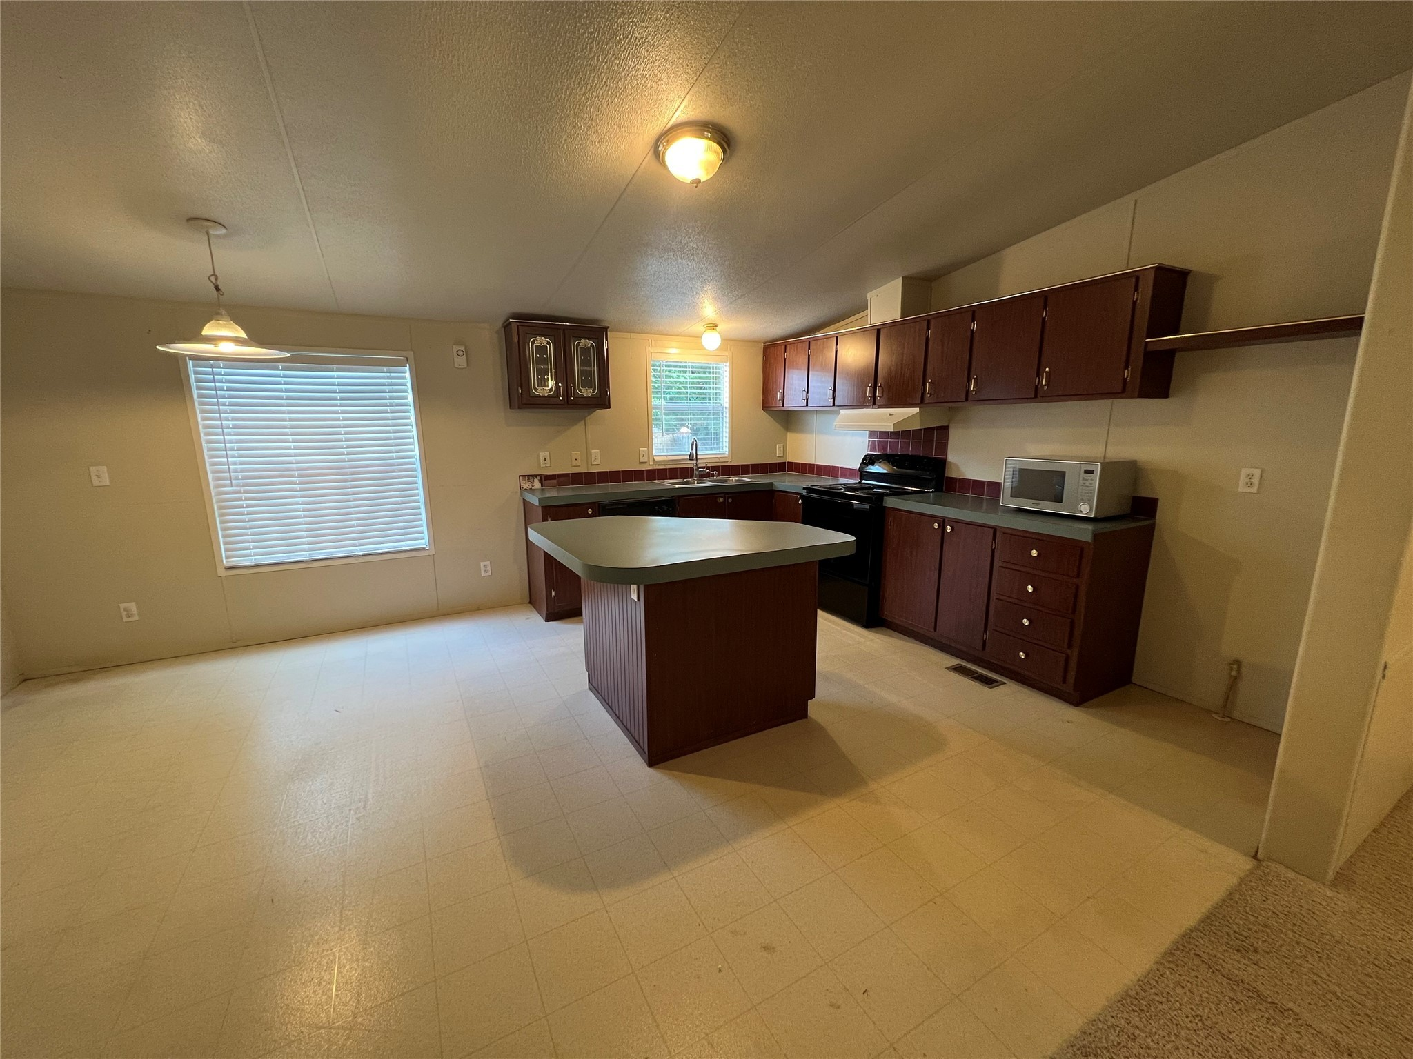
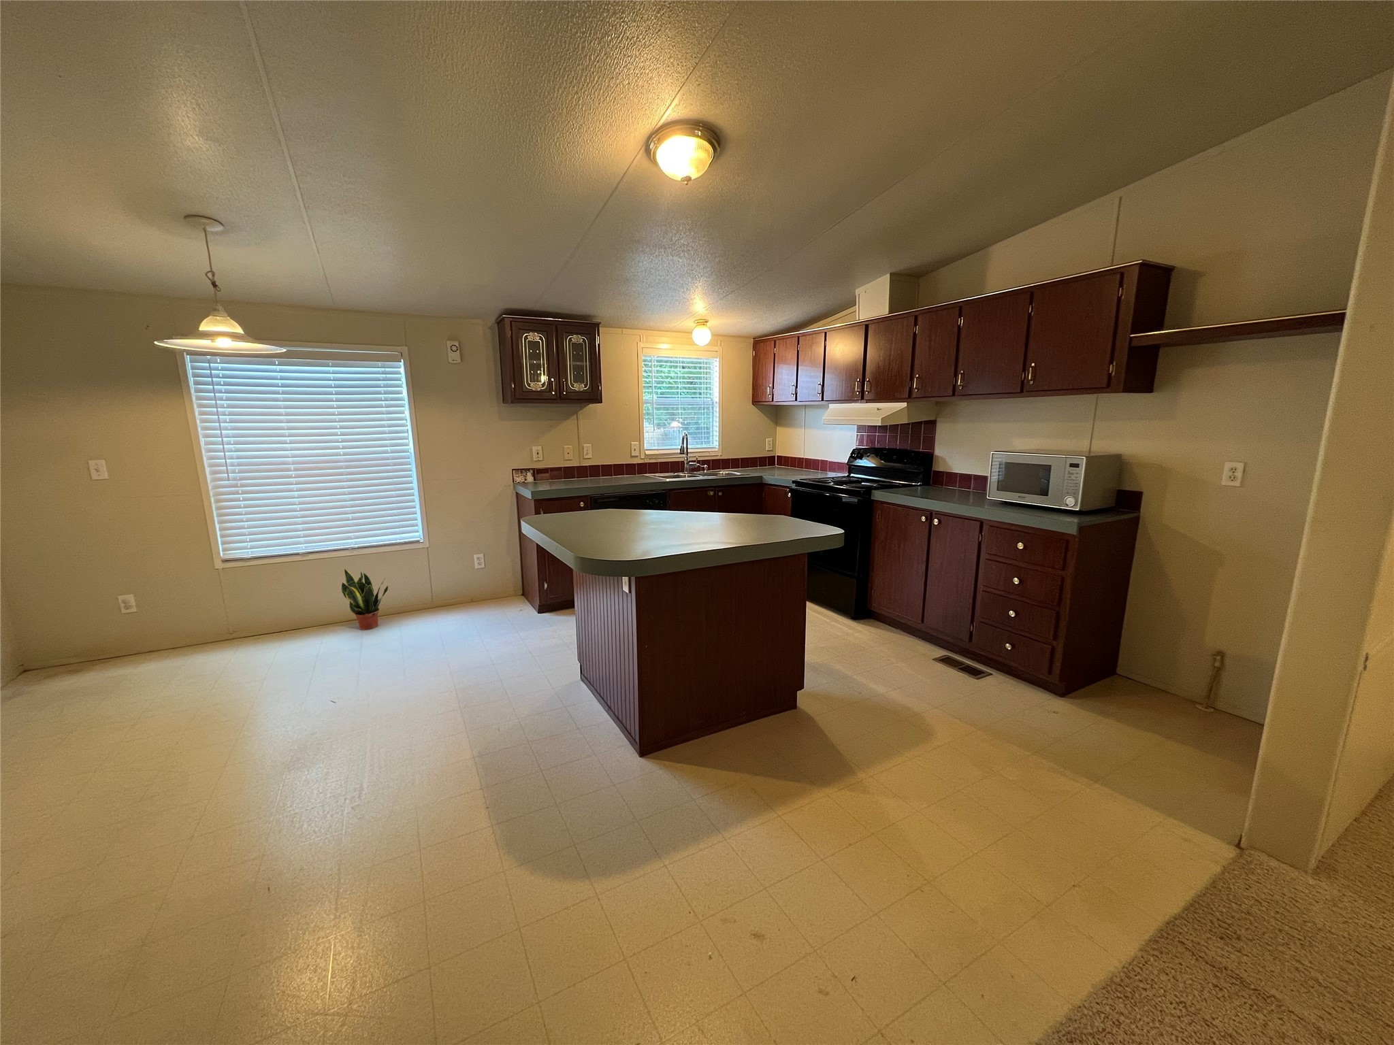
+ potted plant [341,569,389,631]
